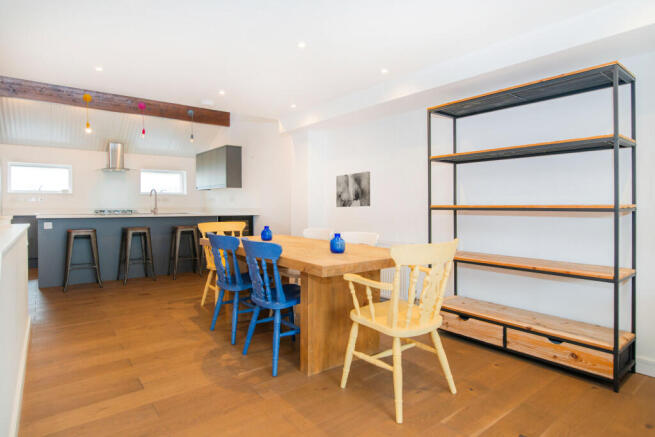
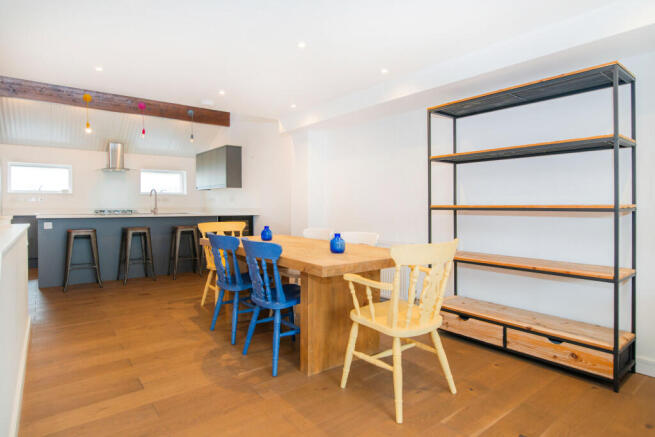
- wall art [335,171,371,208]
